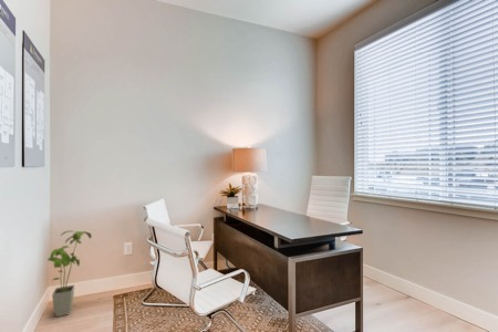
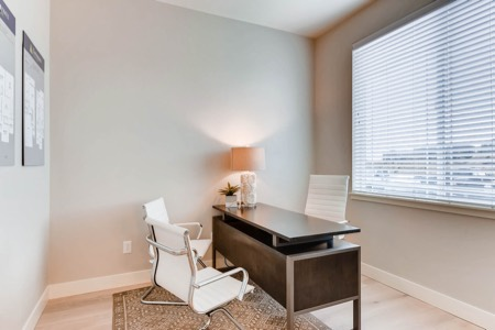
- house plant [46,230,93,318]
